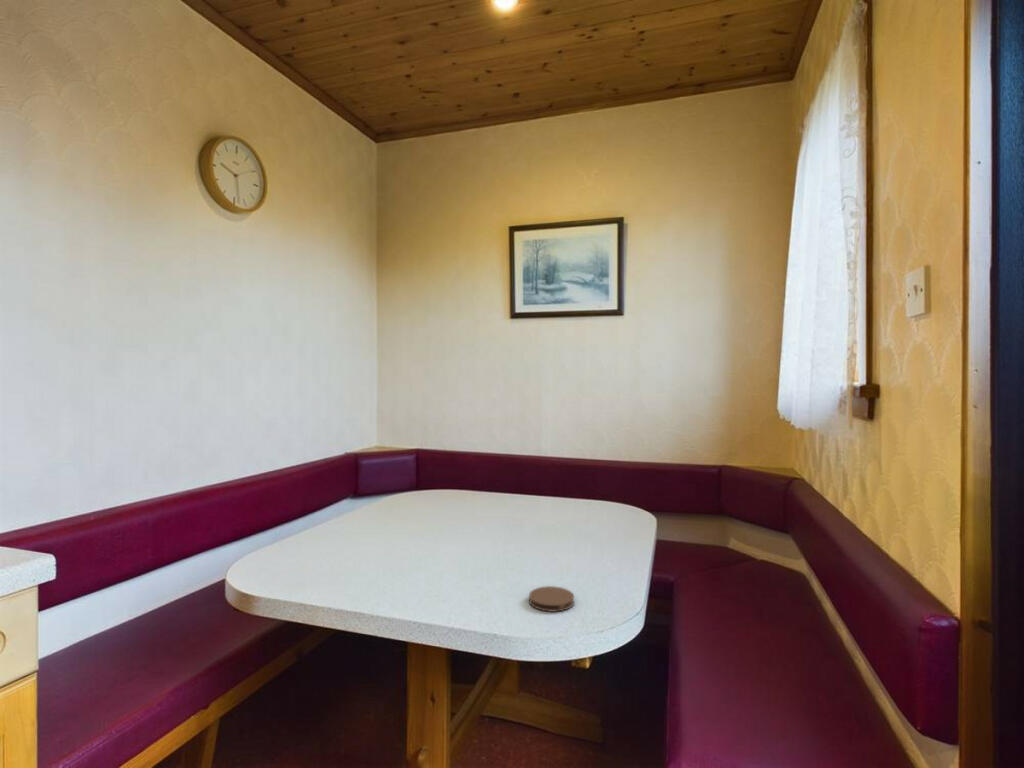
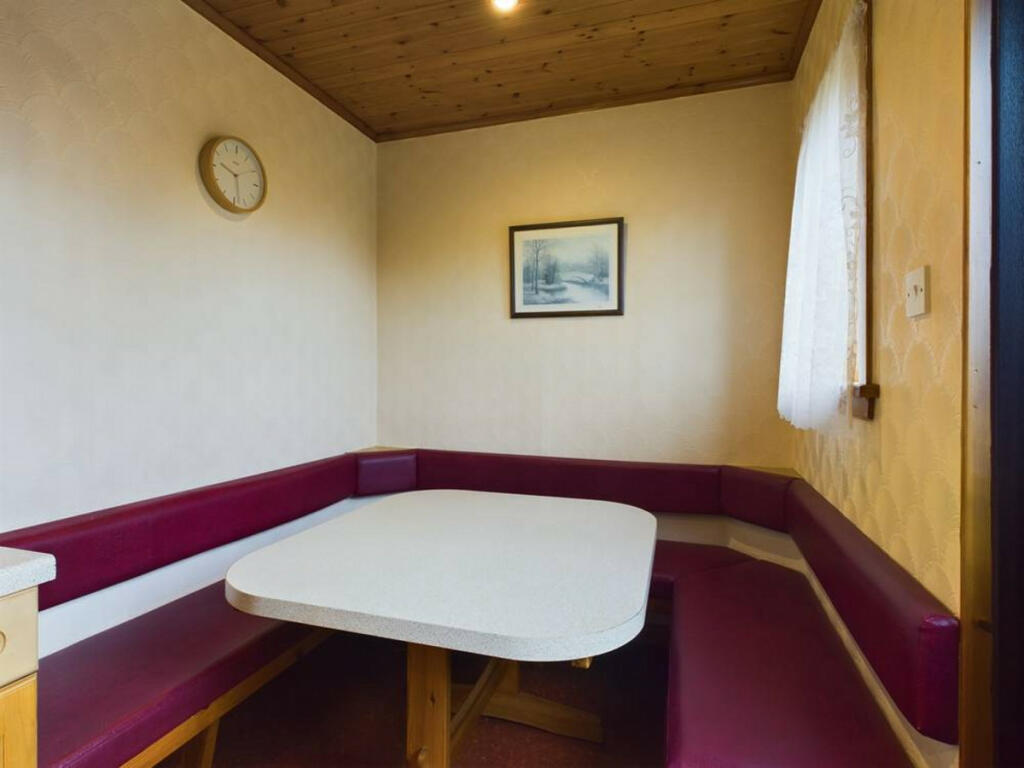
- coaster [528,585,575,613]
